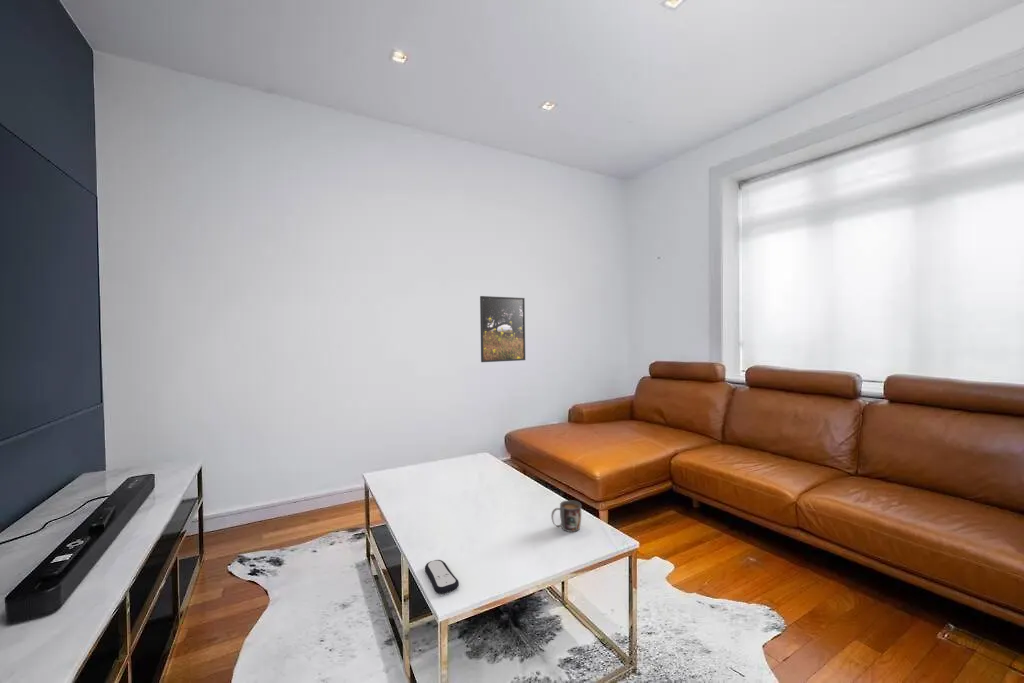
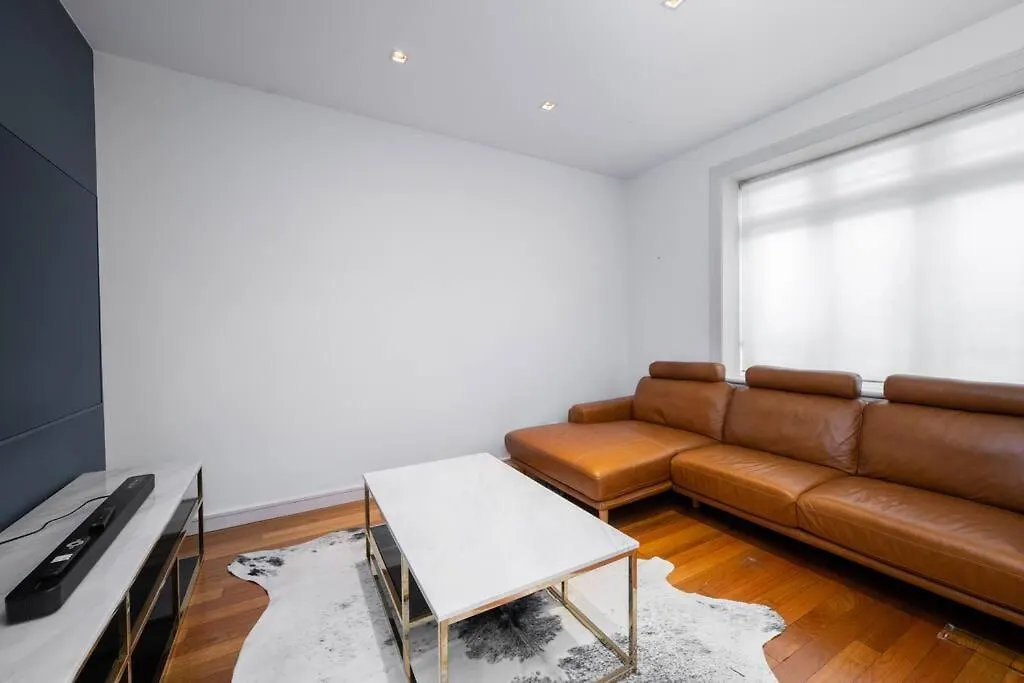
- mug [550,499,582,533]
- remote control [424,559,460,595]
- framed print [479,295,526,363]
